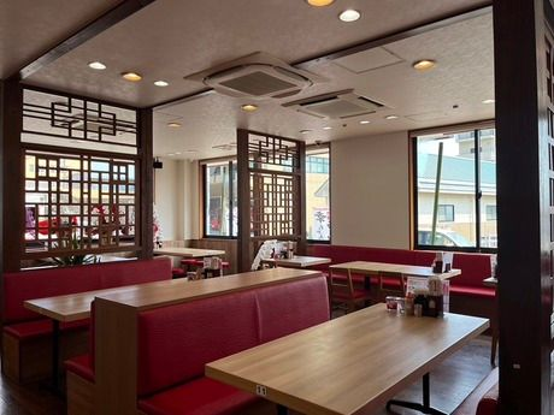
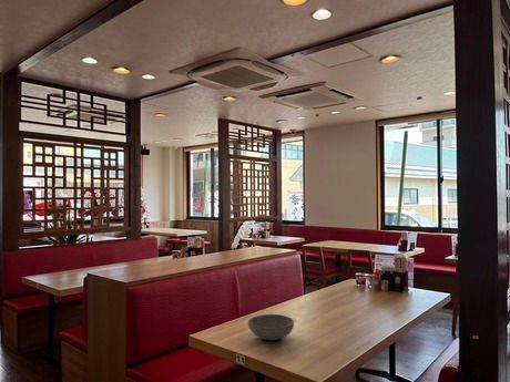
+ bowl [247,313,295,341]
